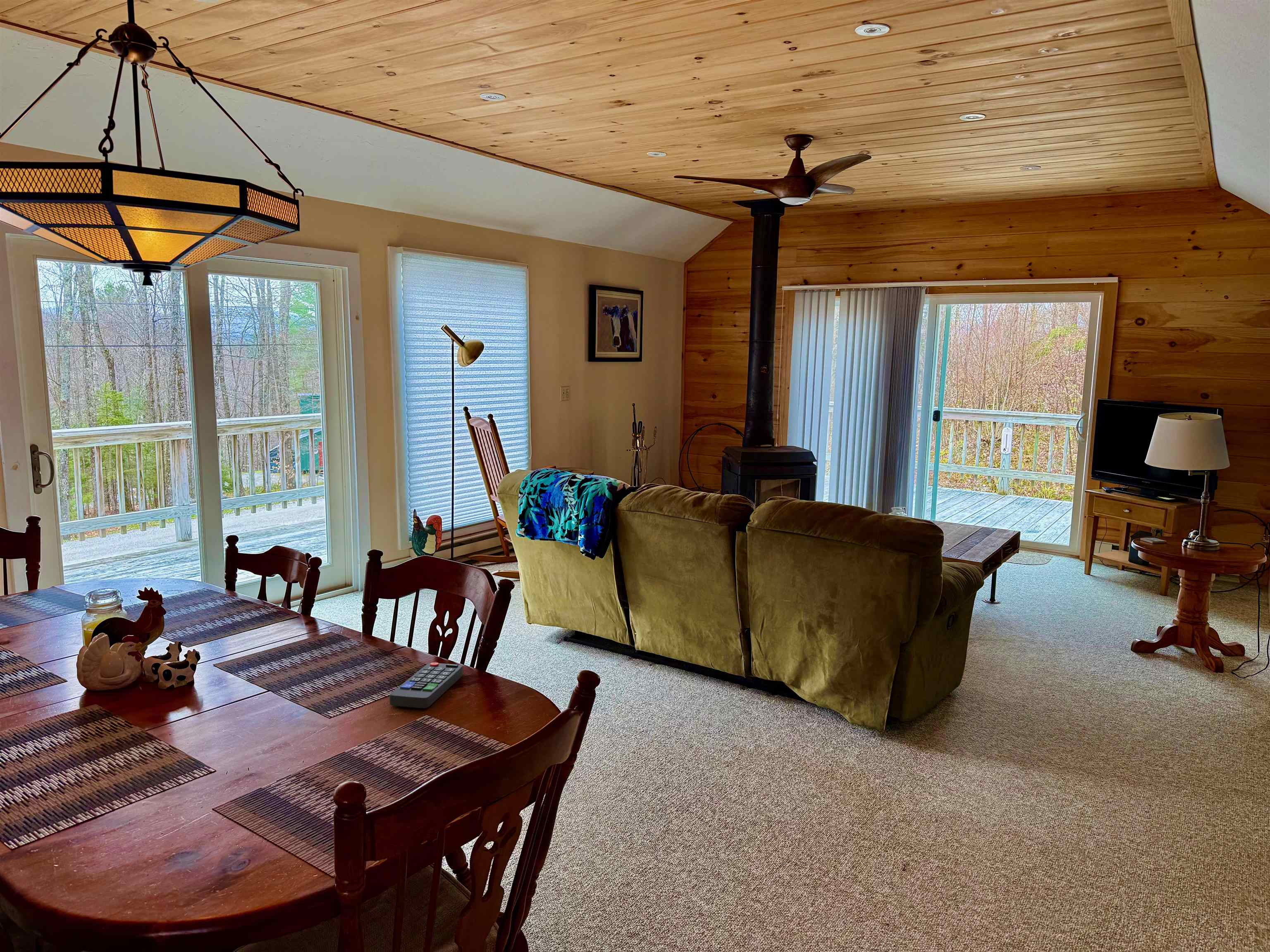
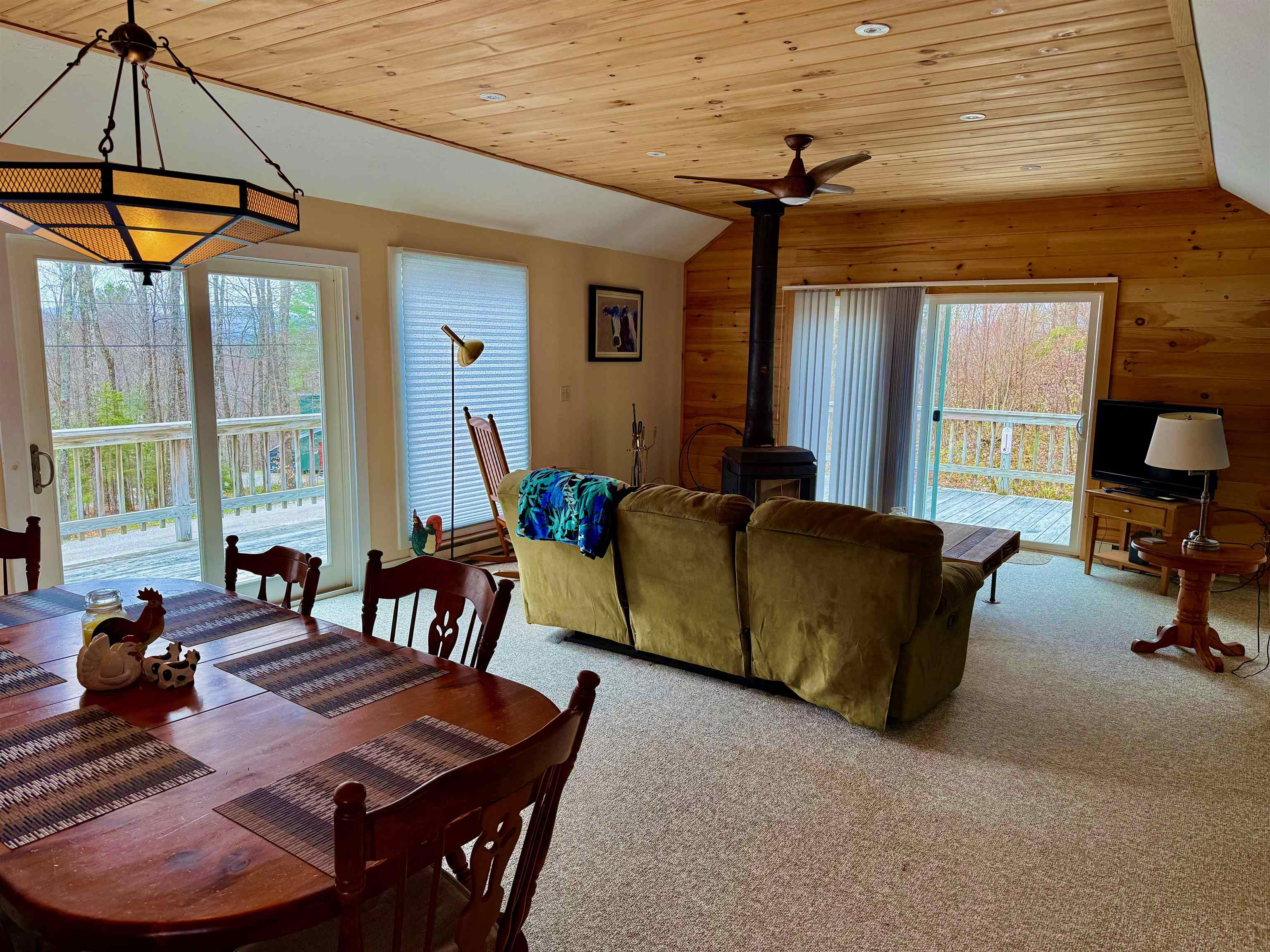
- remote control [389,662,463,709]
